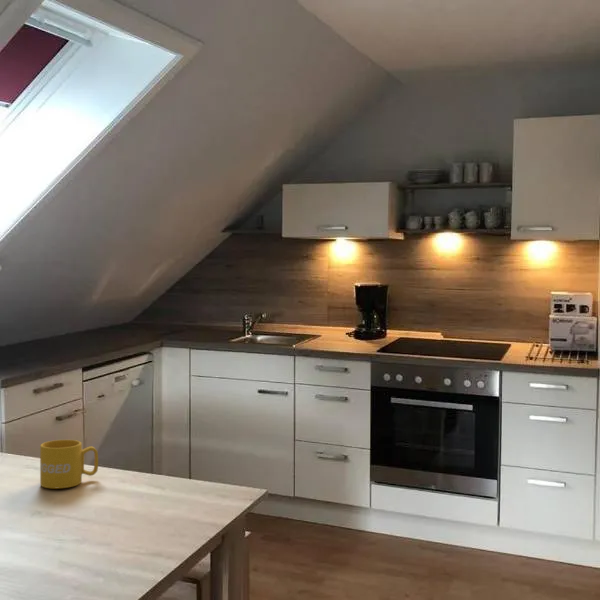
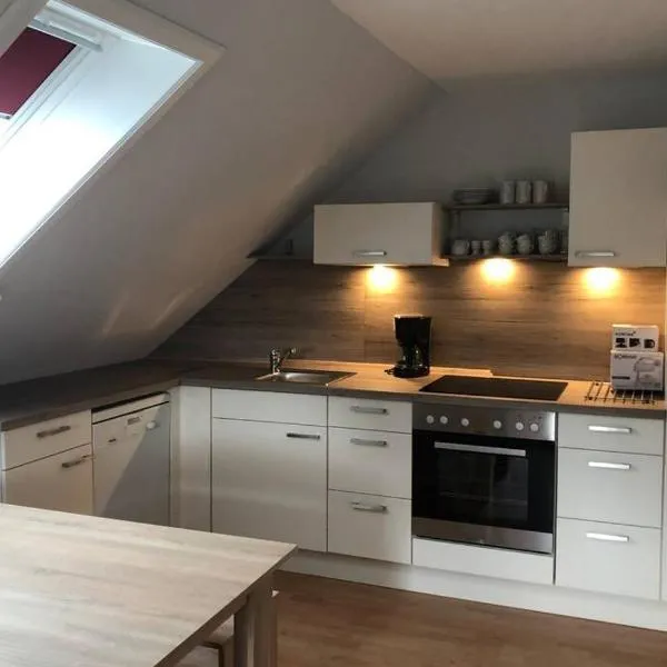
- mug [39,439,99,489]
